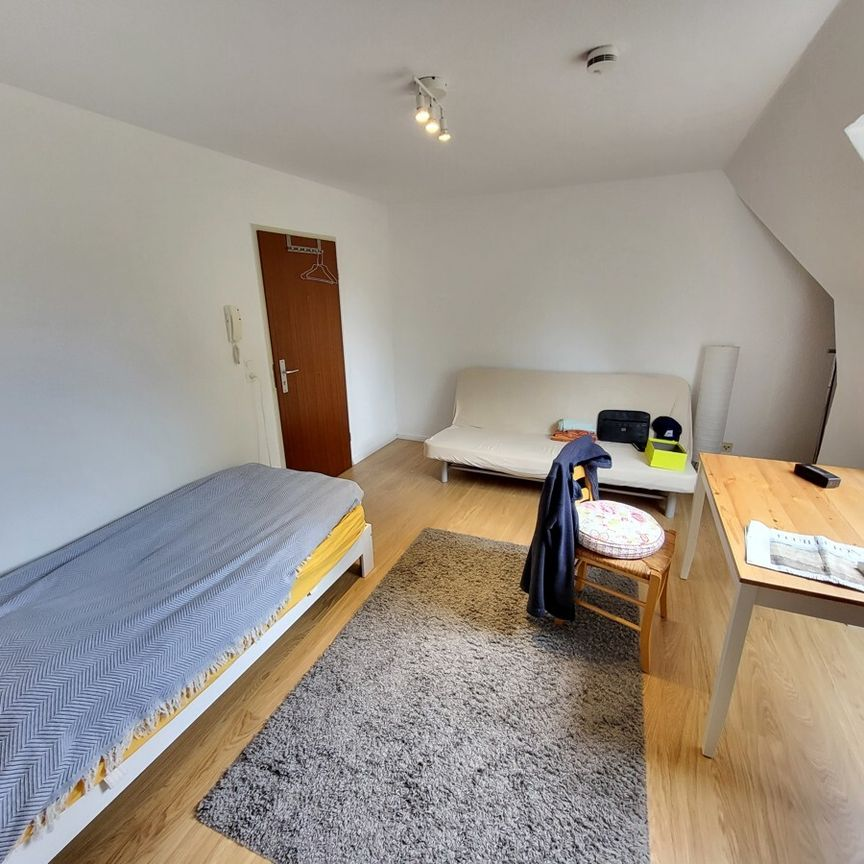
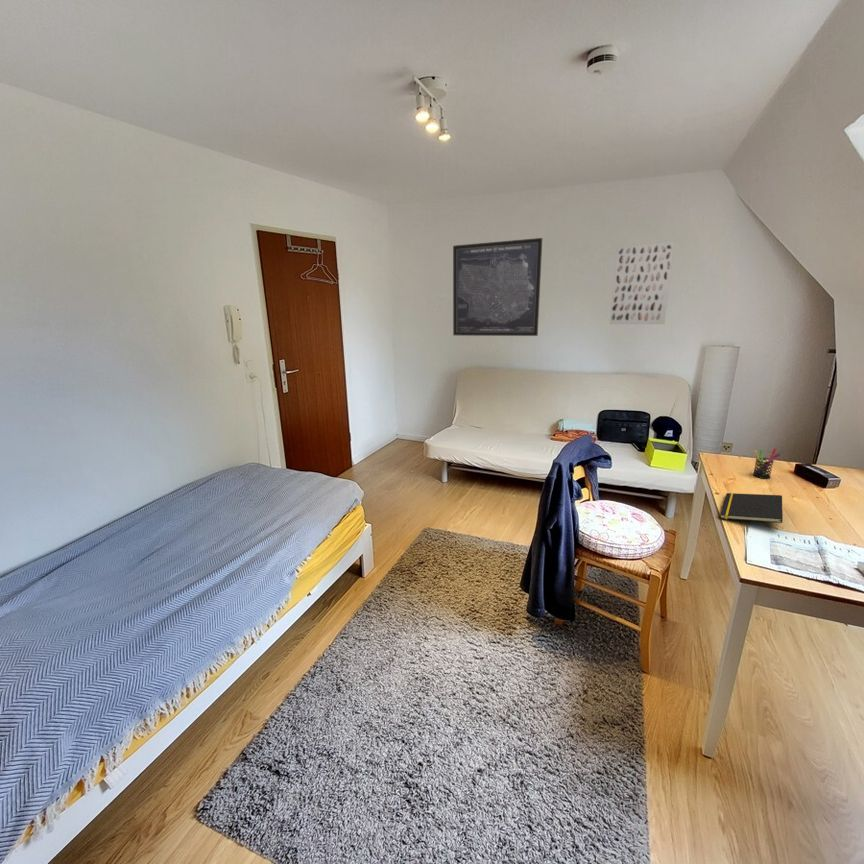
+ notepad [719,492,784,524]
+ wall art [452,237,543,337]
+ wall art [609,241,676,325]
+ pen holder [752,447,781,479]
